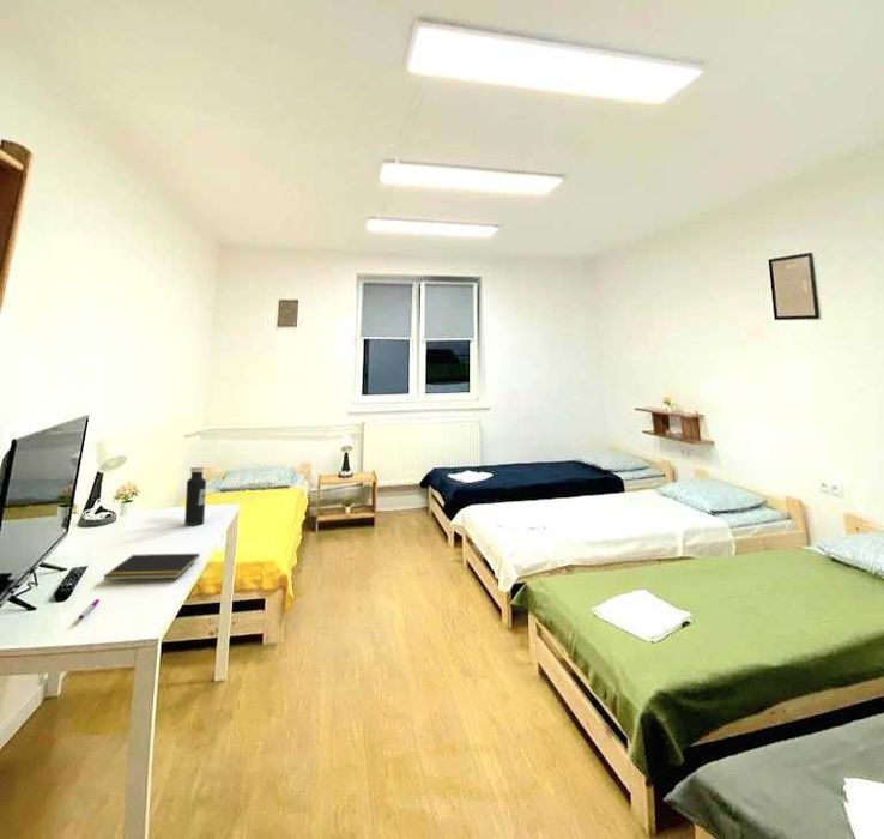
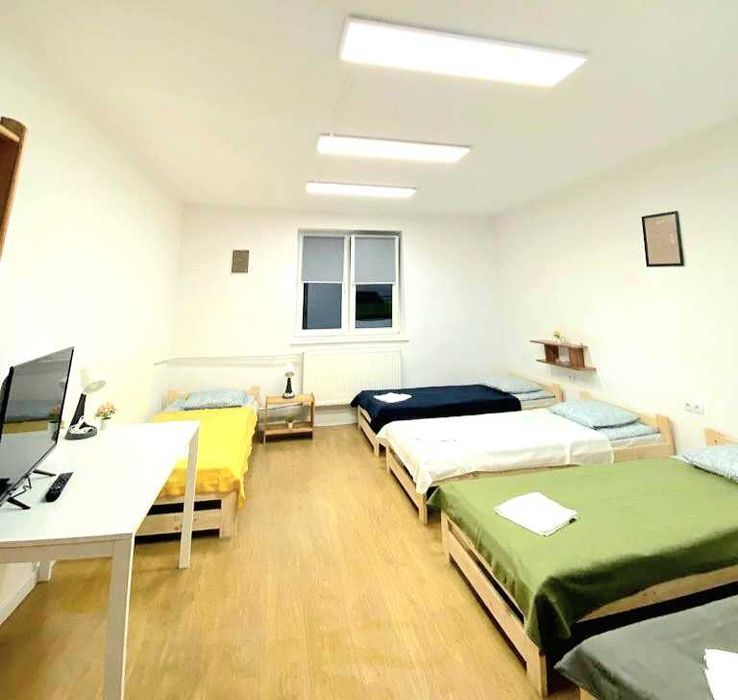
- water bottle [183,466,207,526]
- notepad [102,553,201,581]
- pen [78,598,101,621]
